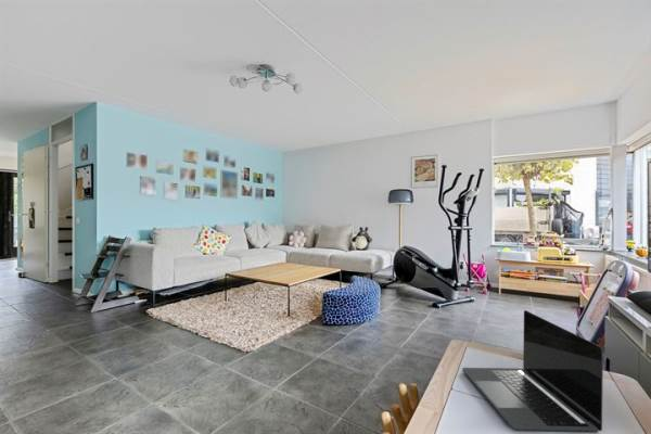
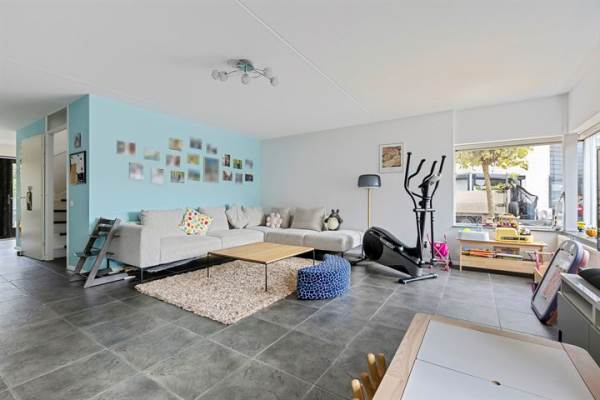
- laptop [461,309,604,434]
